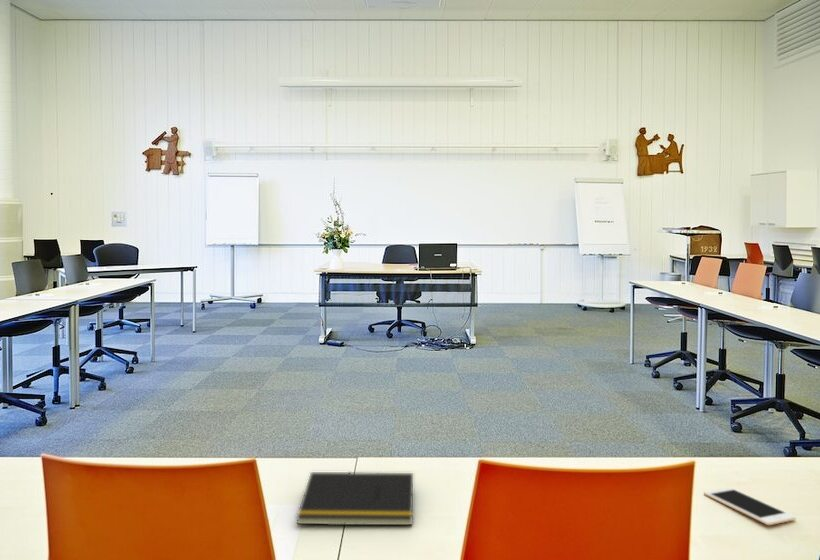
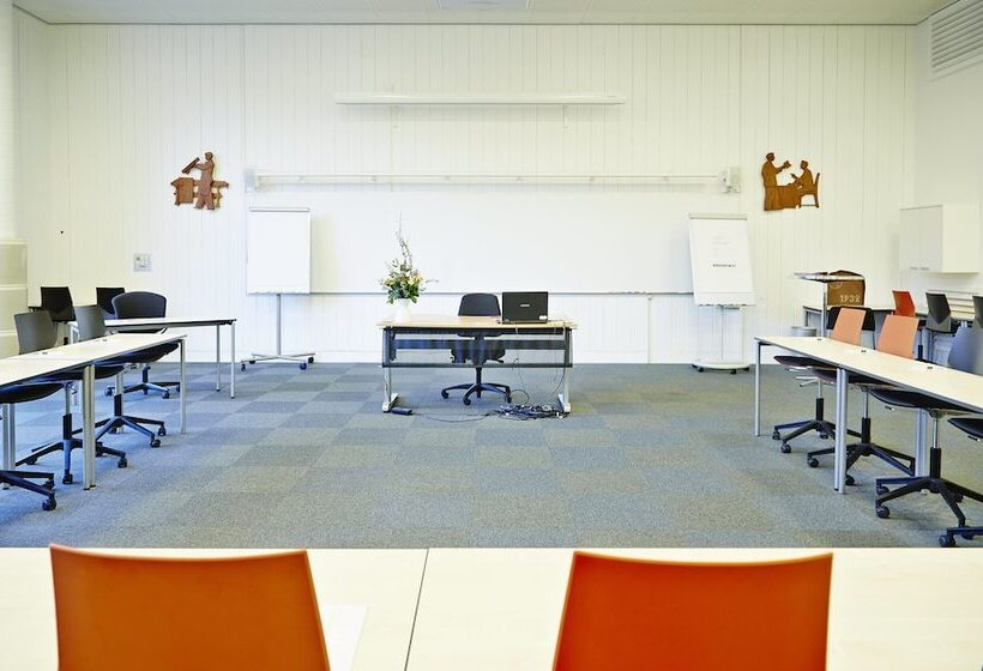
- notepad [295,471,414,526]
- cell phone [703,486,797,526]
